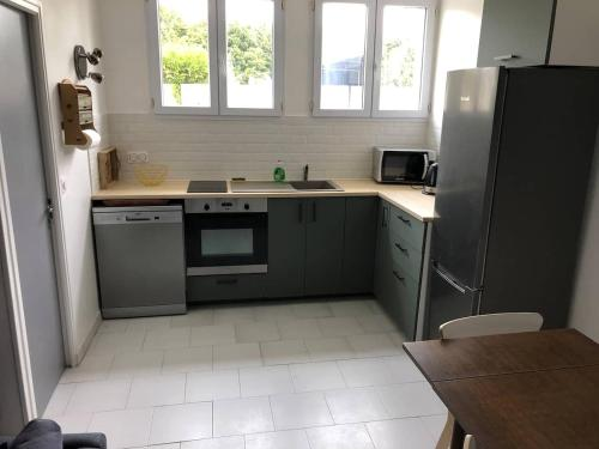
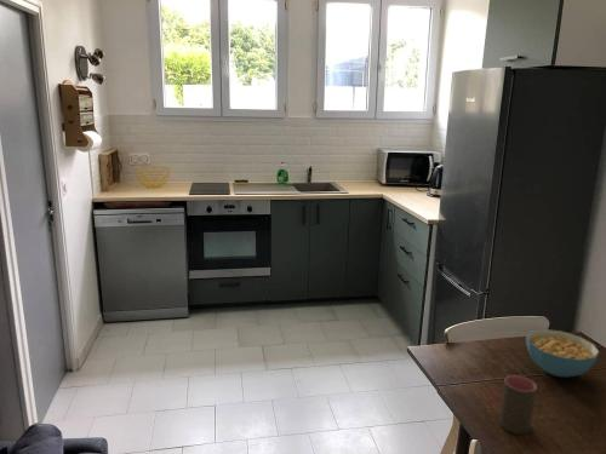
+ cup [498,374,538,435]
+ cereal bowl [525,328,600,378]
